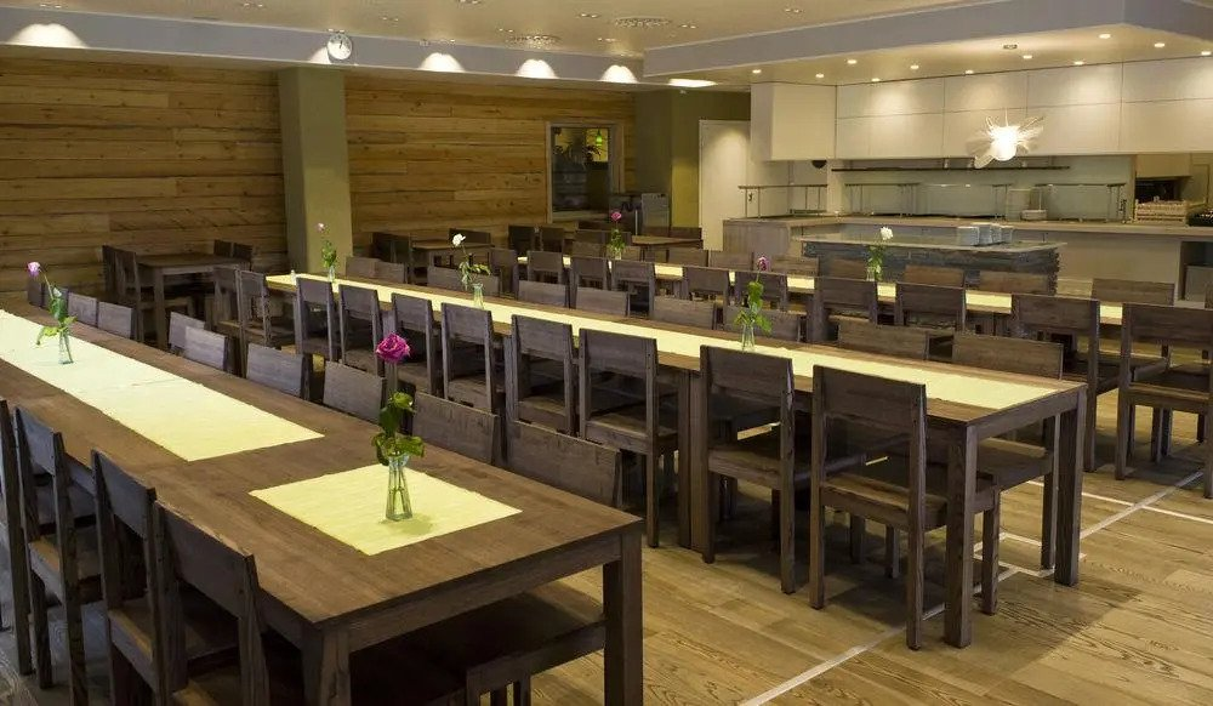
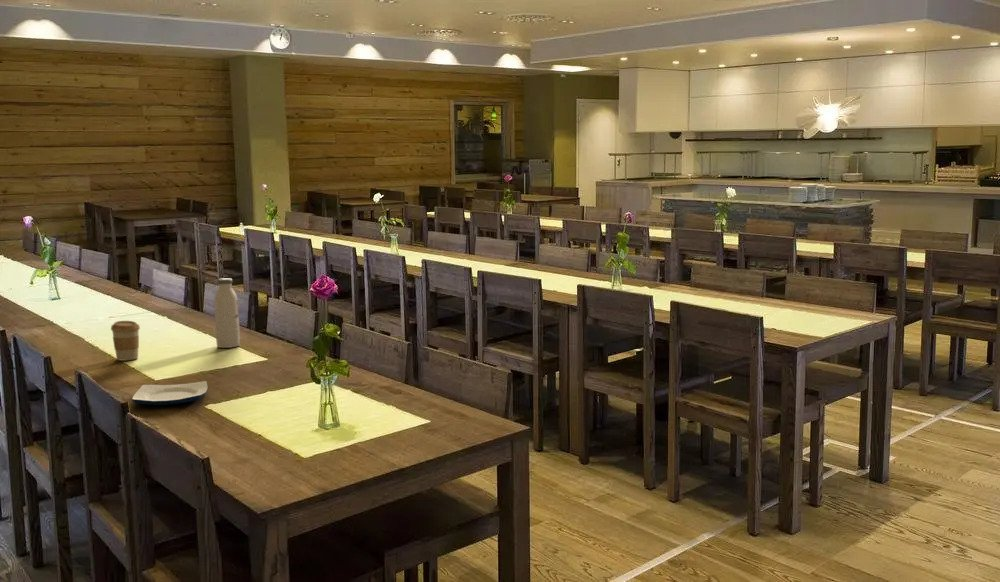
+ plate [131,380,209,406]
+ water bottle [213,277,241,349]
+ coffee cup [110,320,141,362]
